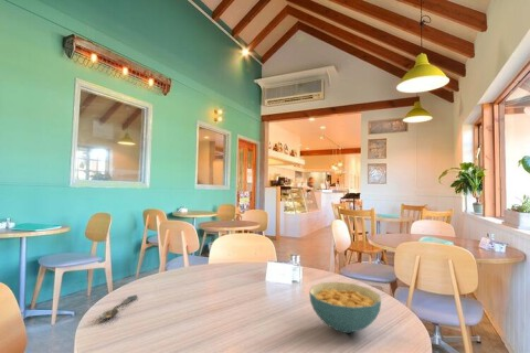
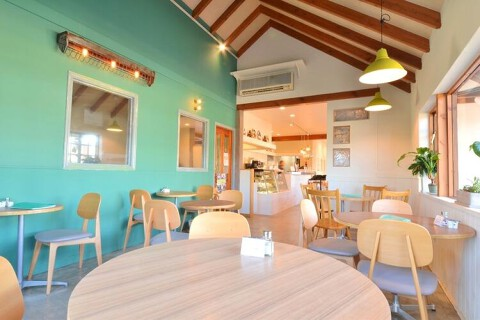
- cereal bowl [308,281,382,334]
- spoon [98,293,139,320]
